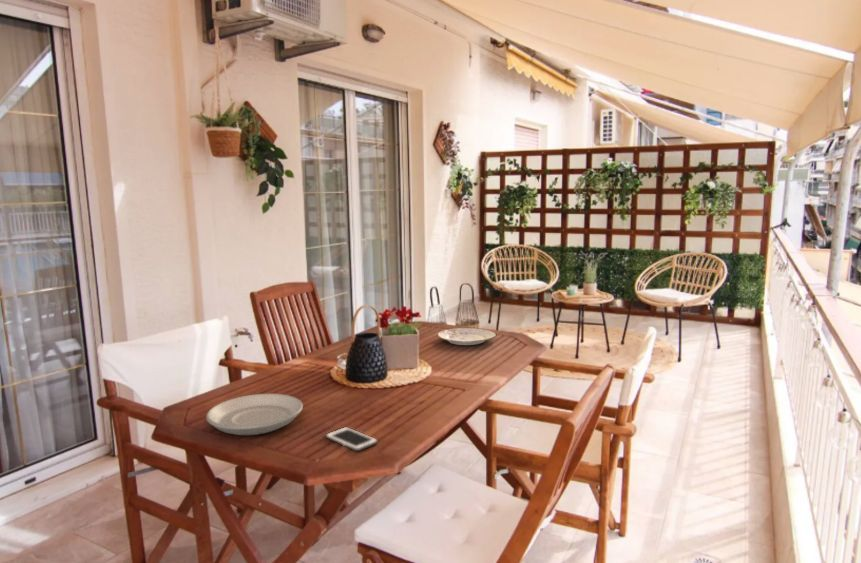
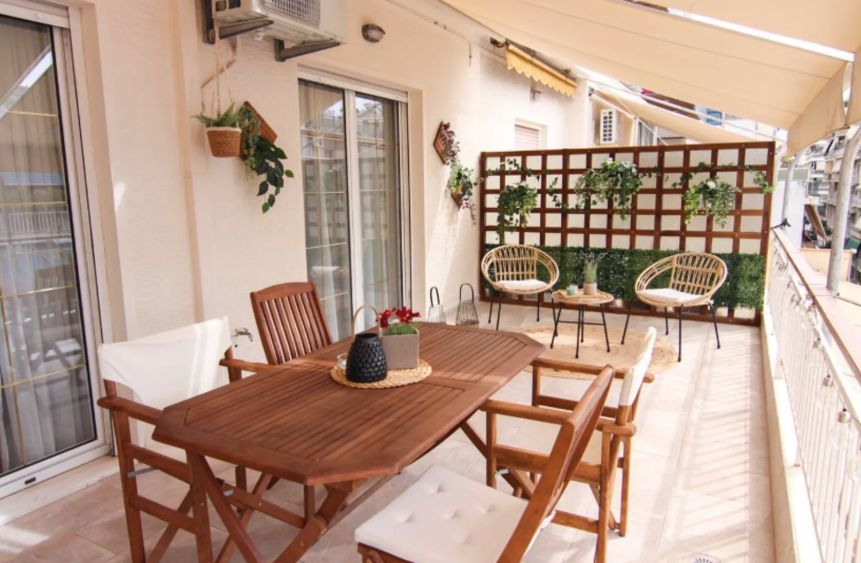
- cell phone [325,426,379,452]
- plate [437,327,496,346]
- plate [205,393,304,436]
